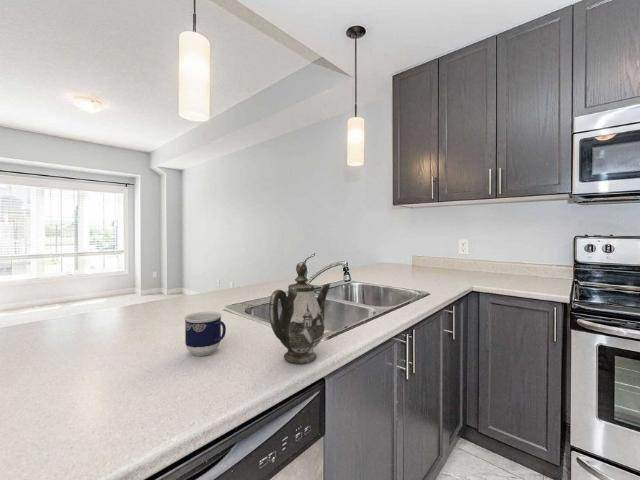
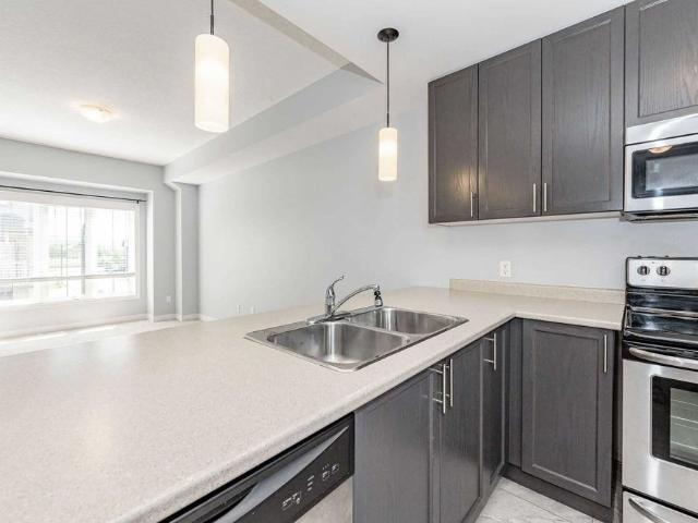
- teapot [268,261,331,364]
- cup [183,311,227,357]
